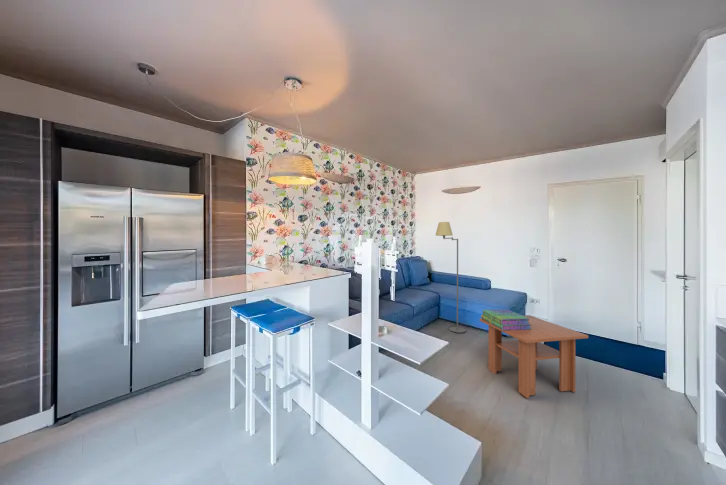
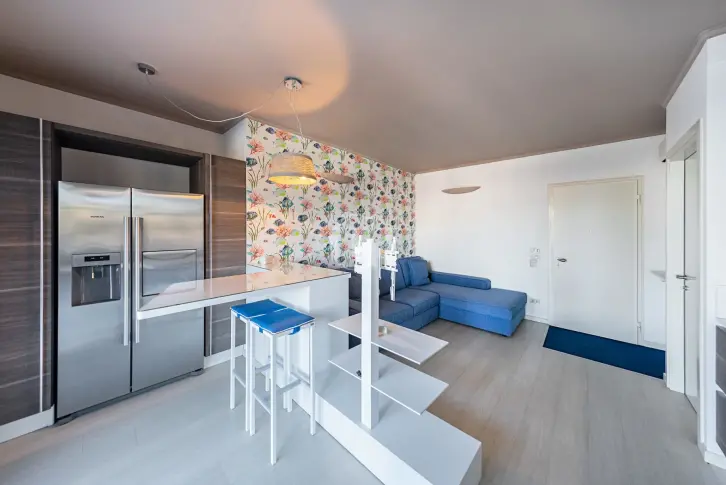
- coffee table [479,315,589,399]
- stack of books [480,308,531,330]
- floor lamp [434,221,467,334]
